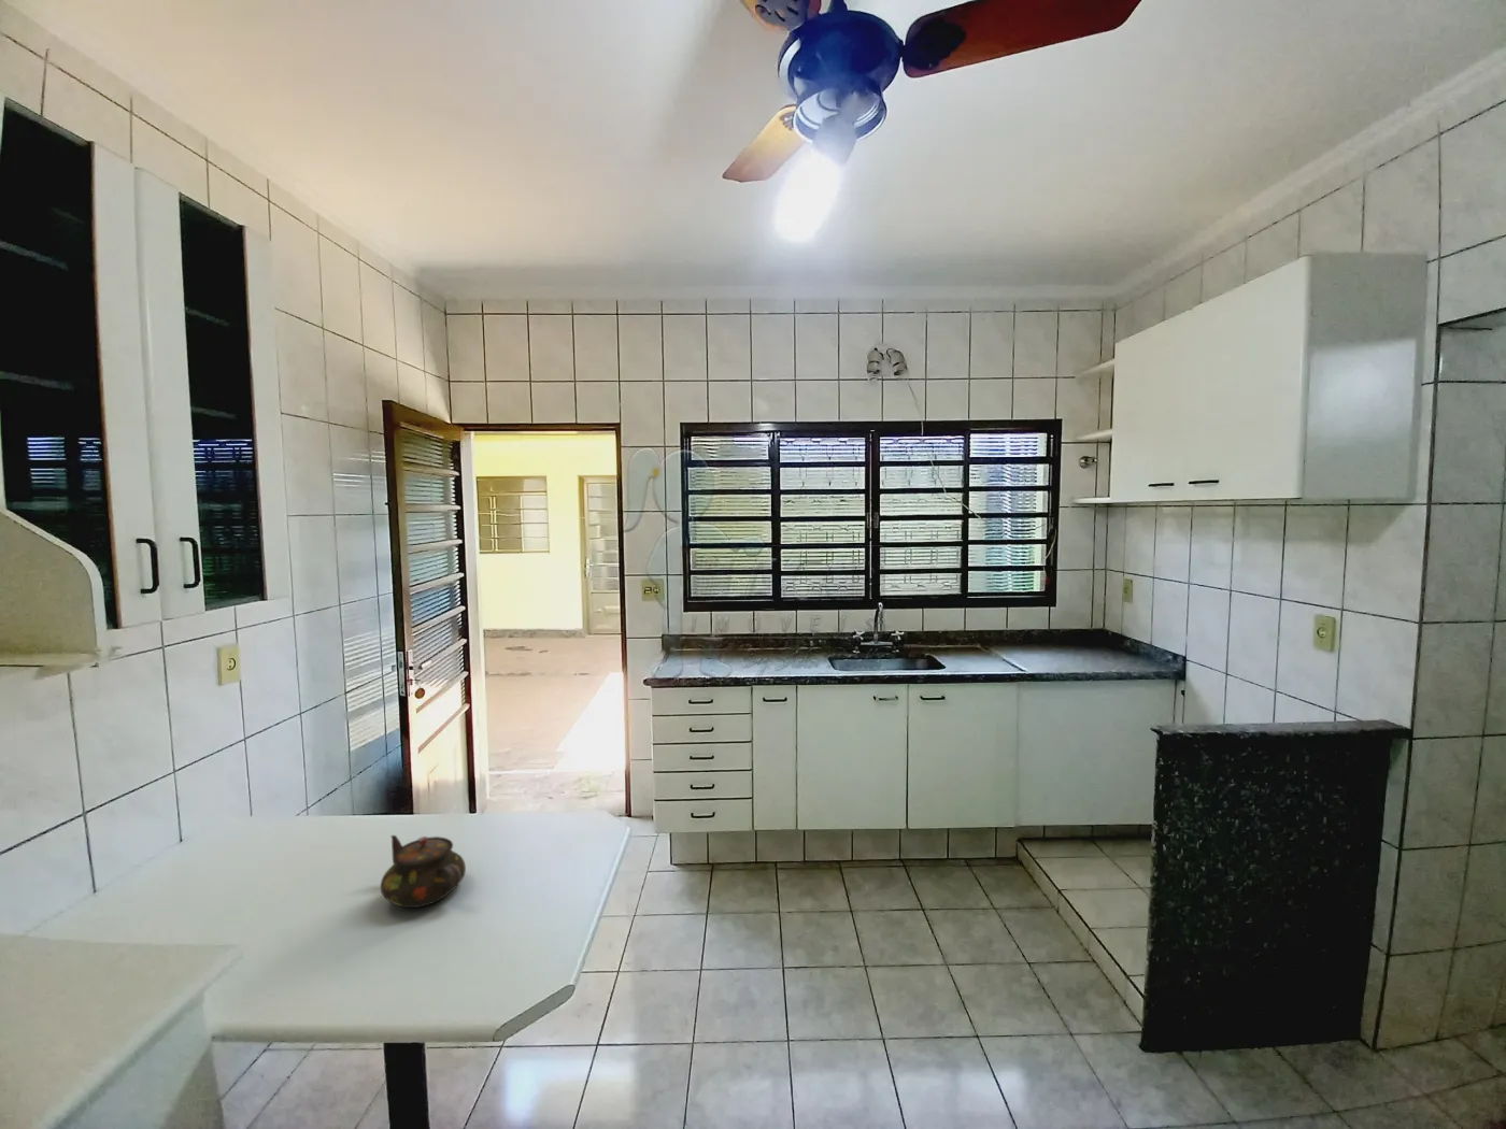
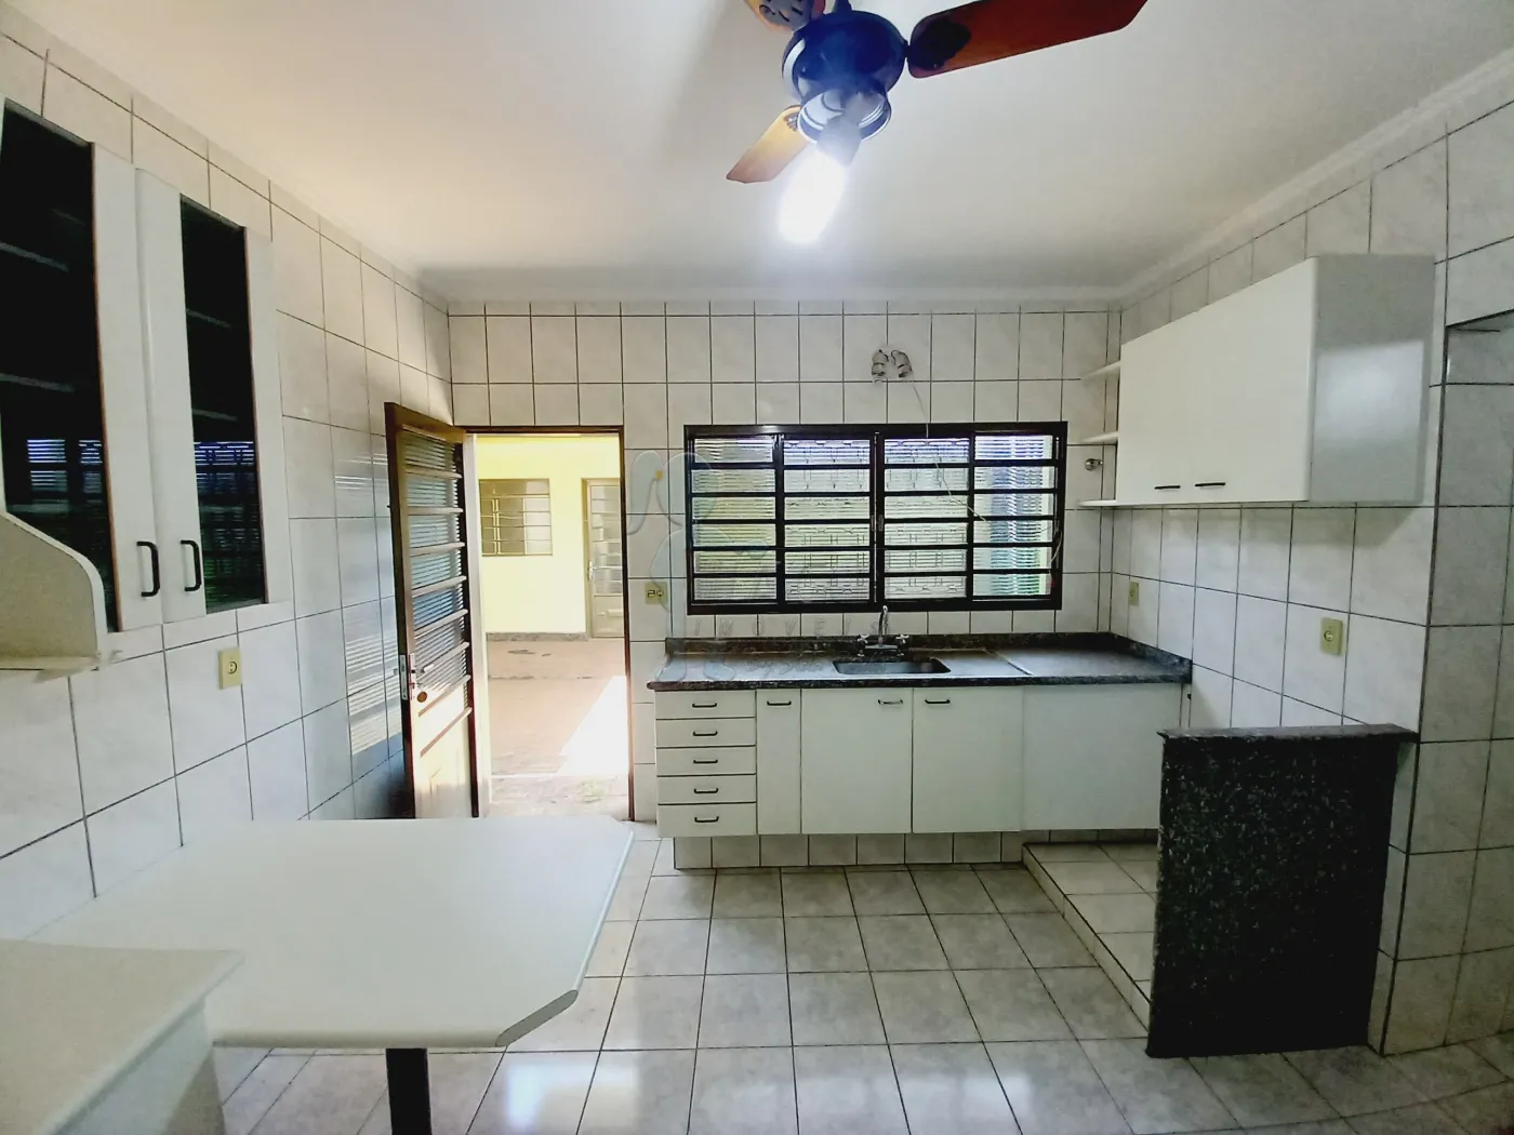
- teapot [379,835,467,908]
